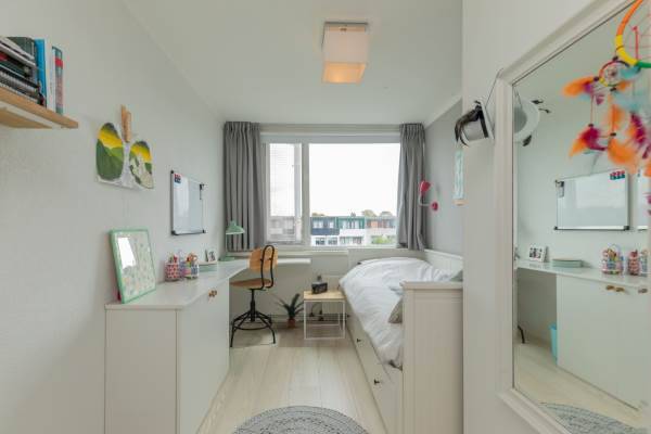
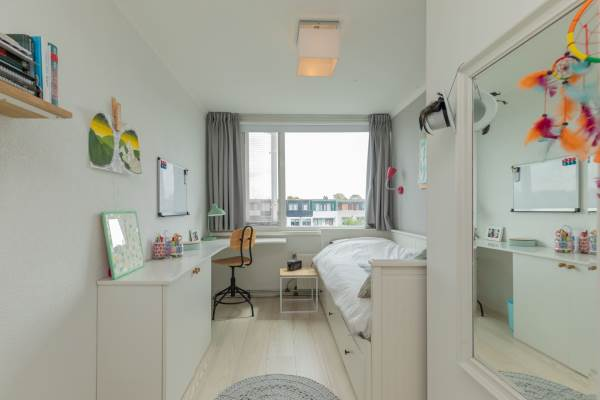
- potted plant [269,292,308,330]
